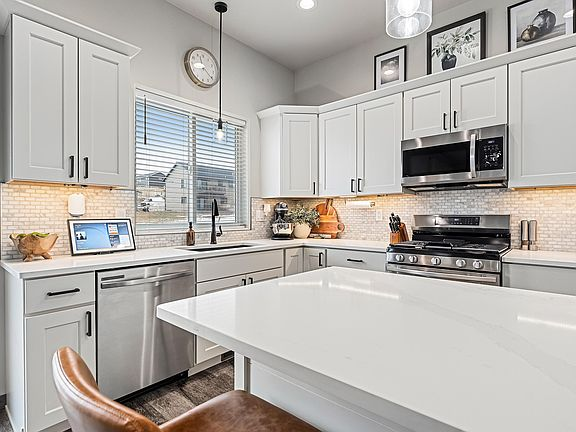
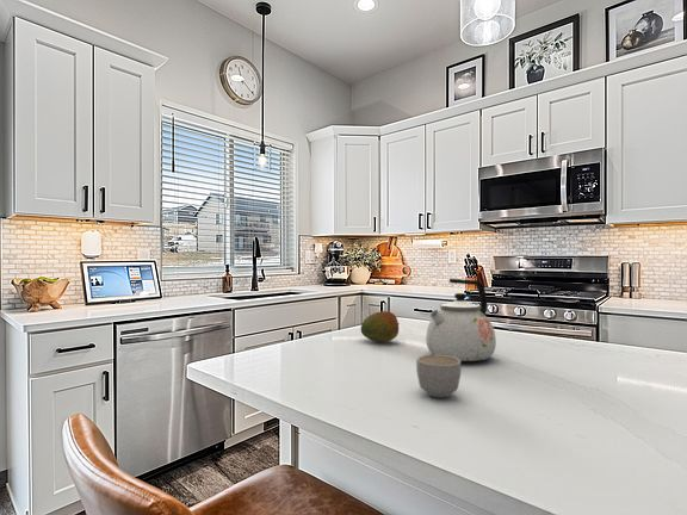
+ mug [415,354,462,398]
+ fruit [360,310,401,343]
+ kettle [425,278,497,362]
